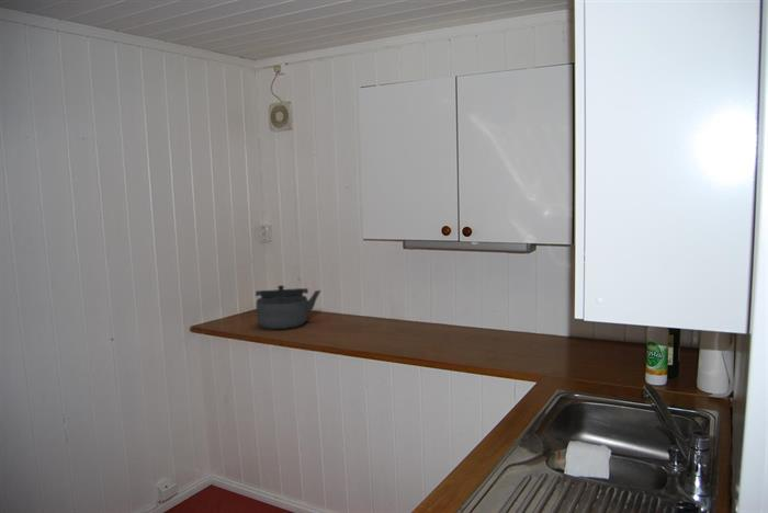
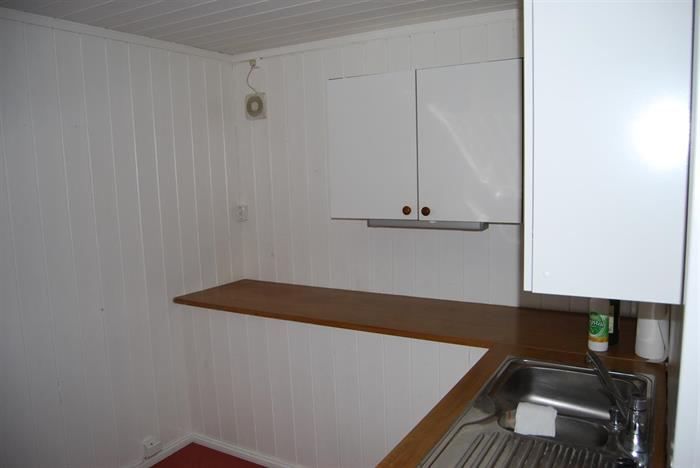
- kettle [255,284,323,330]
